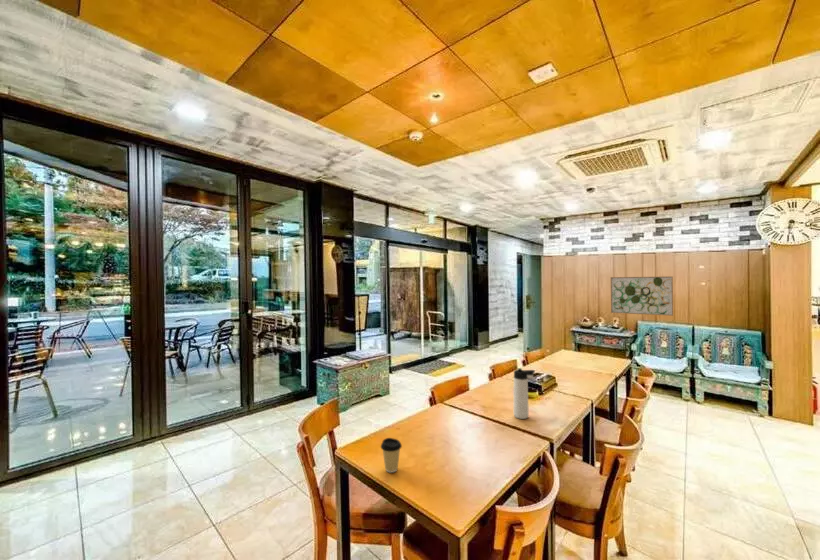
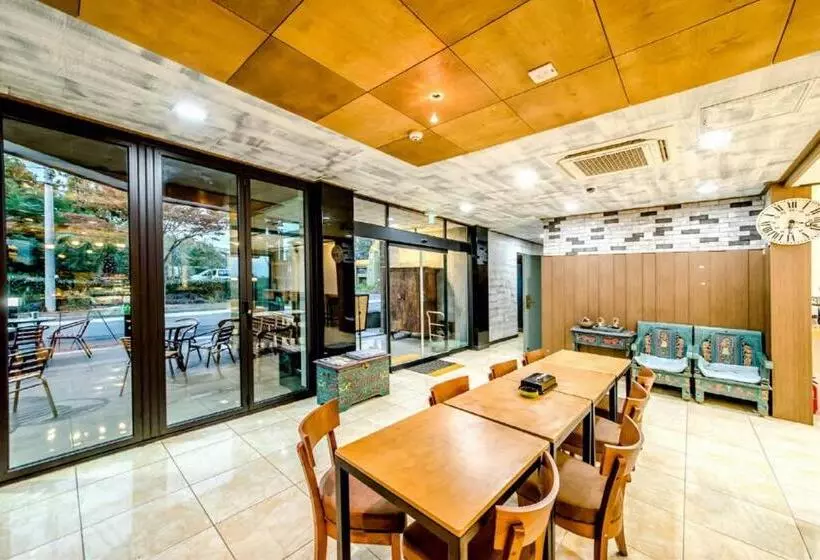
- thermos bottle [513,367,536,420]
- coffee cup [380,437,403,474]
- wall art [610,276,674,317]
